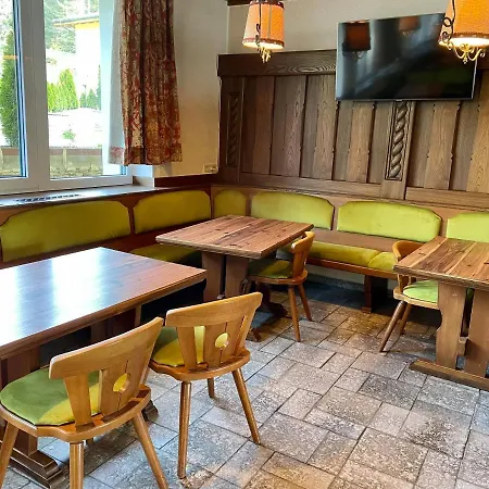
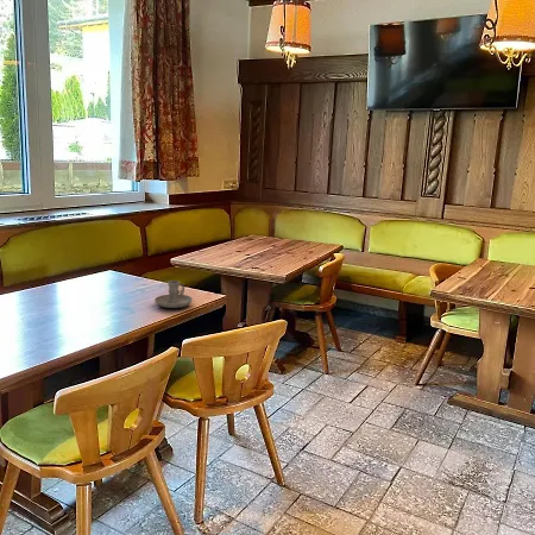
+ candle holder [153,279,194,309]
